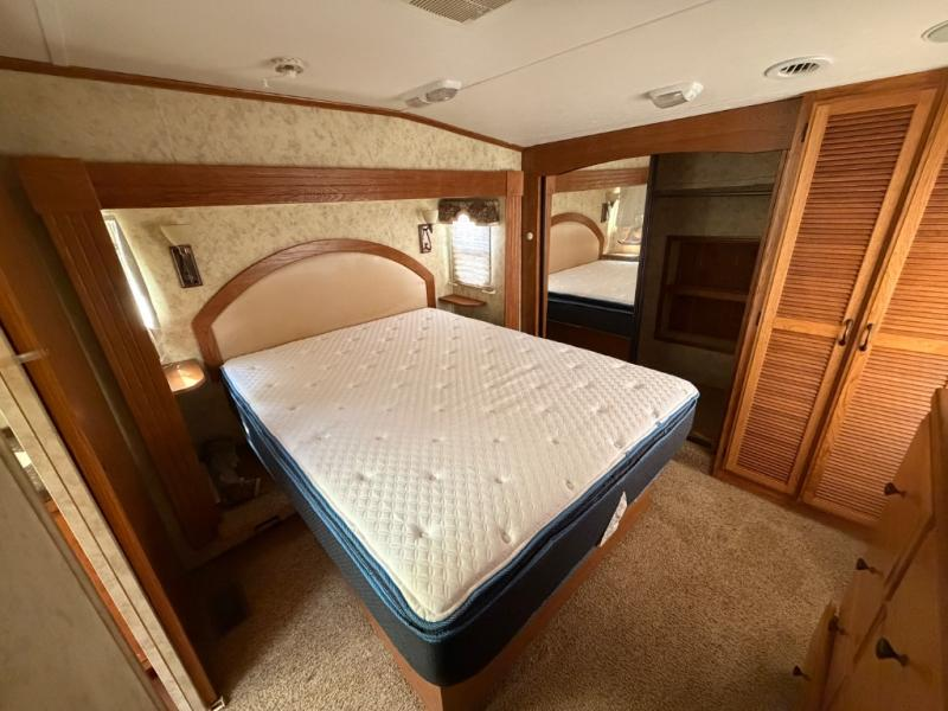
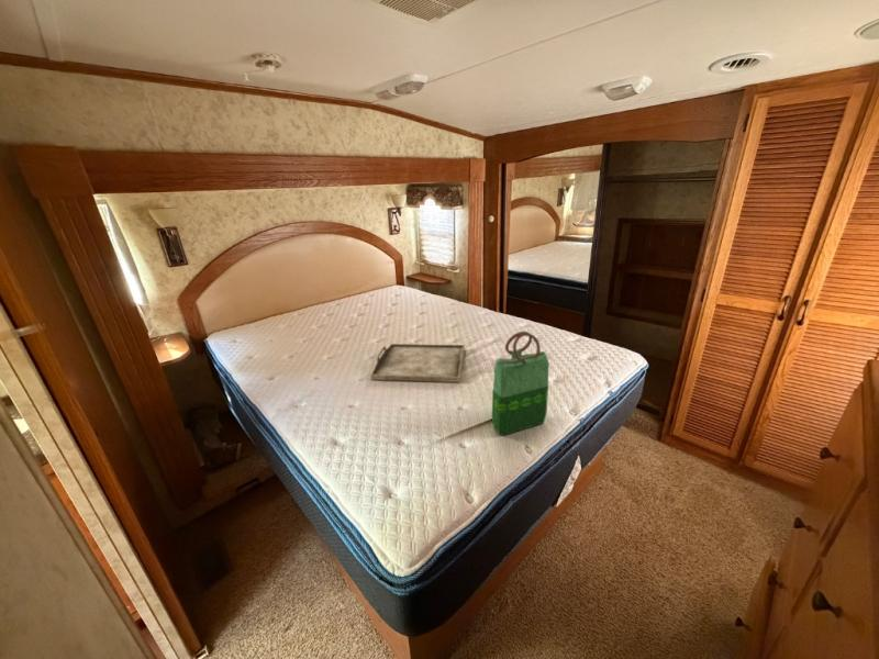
+ serving tray [369,343,466,383]
+ tote bag [491,331,550,437]
